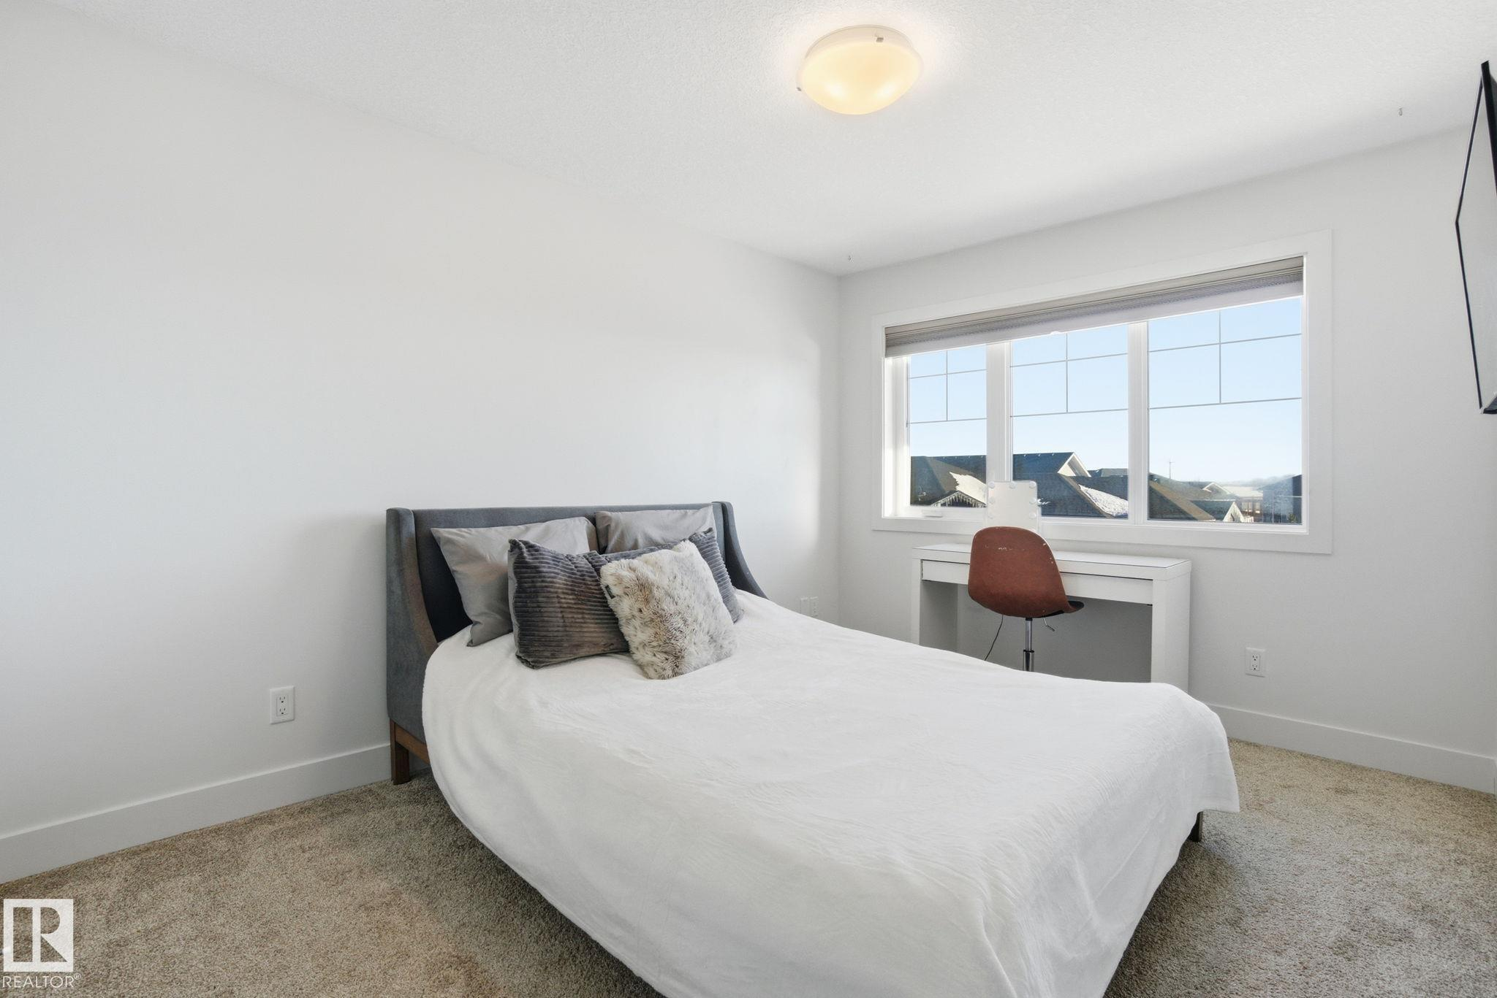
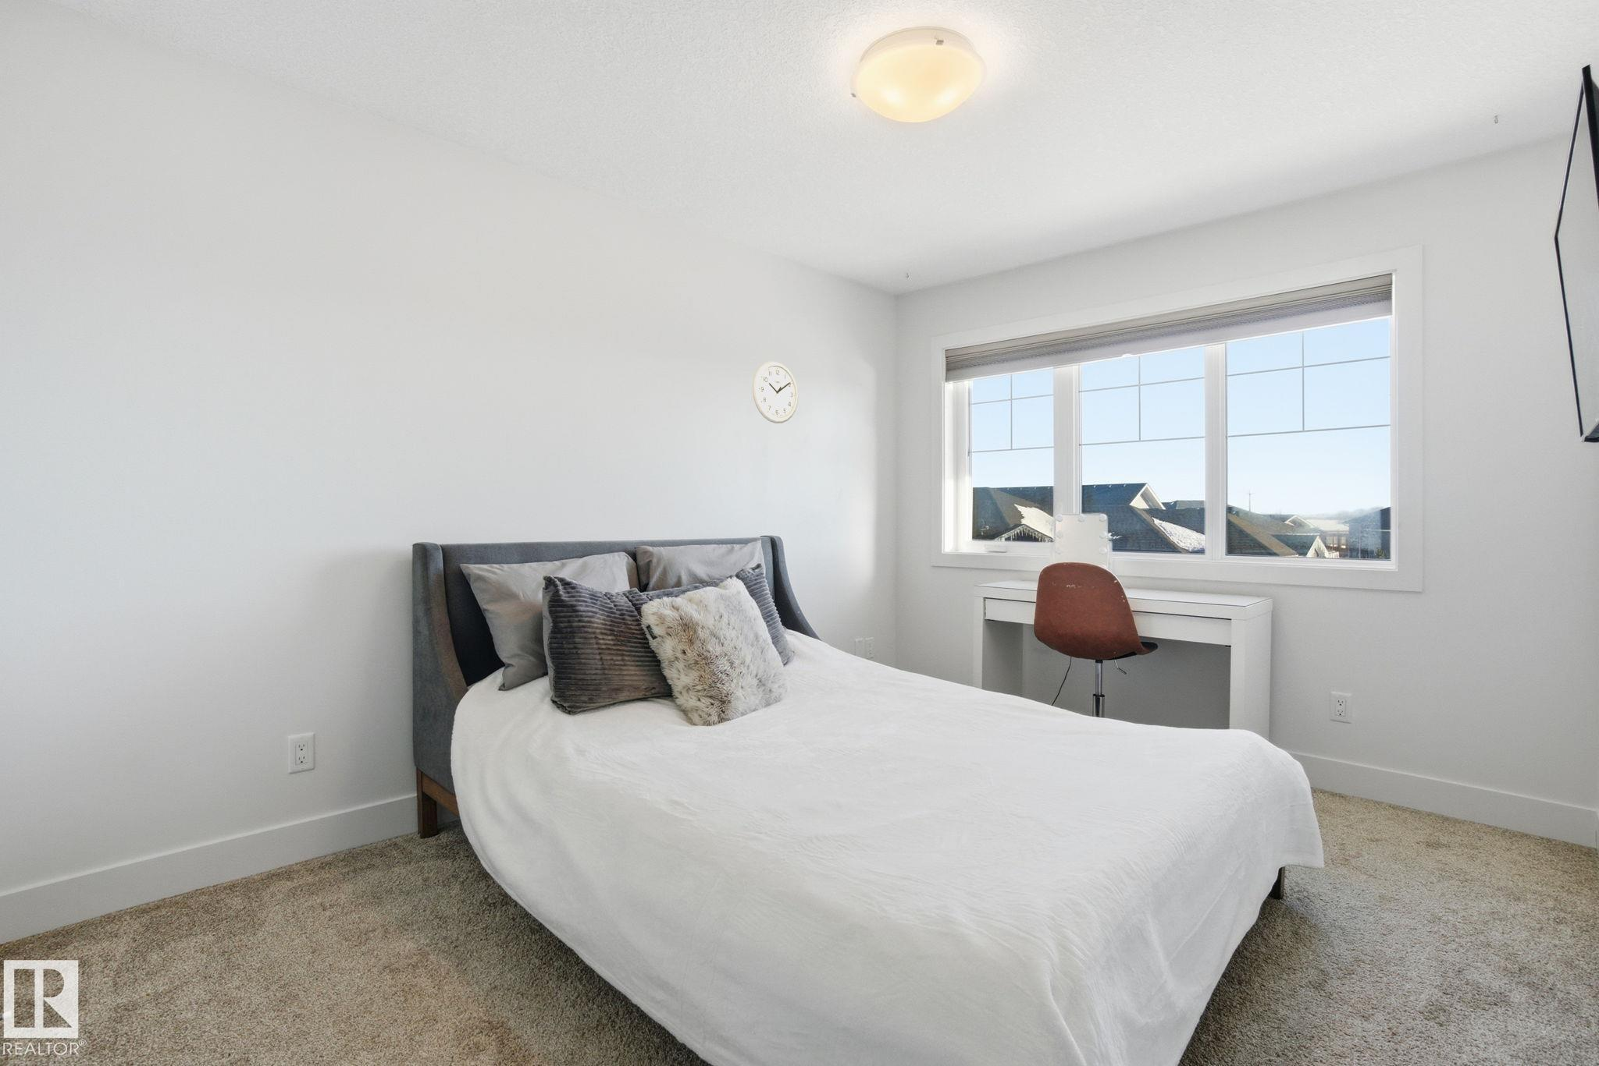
+ wall clock [751,360,799,425]
